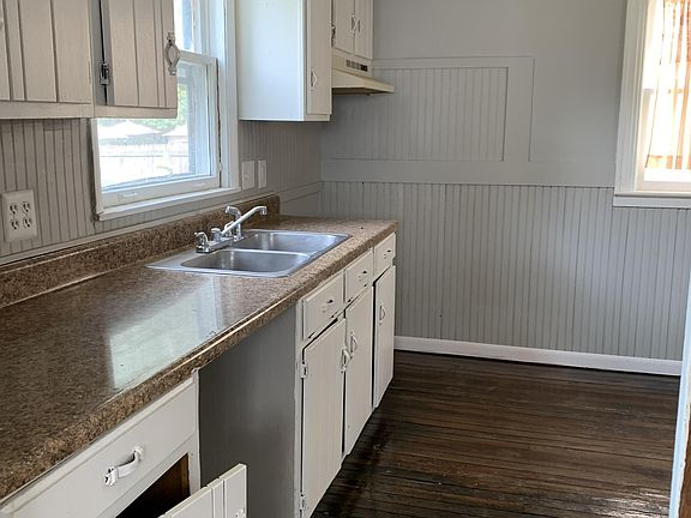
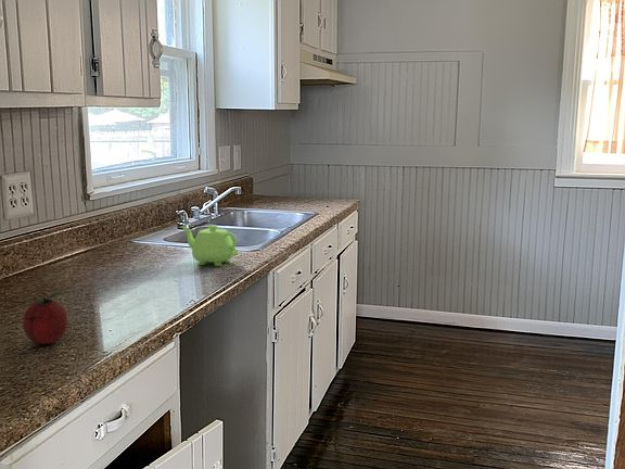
+ fruit [22,290,71,345]
+ teapot [180,224,239,267]
